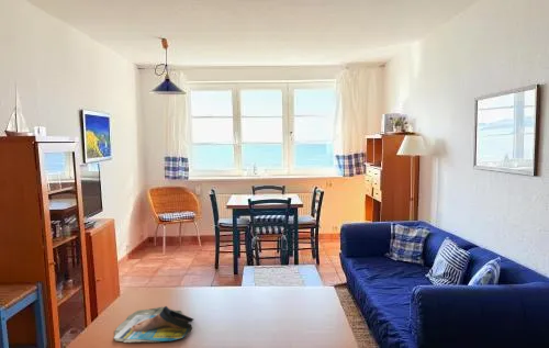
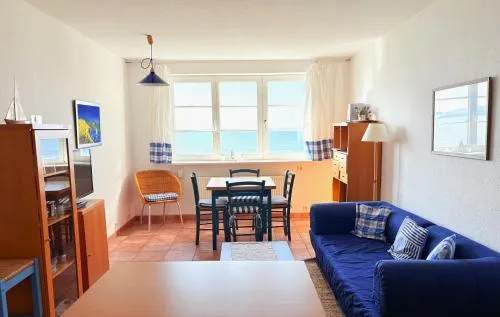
- magazine [113,305,194,344]
